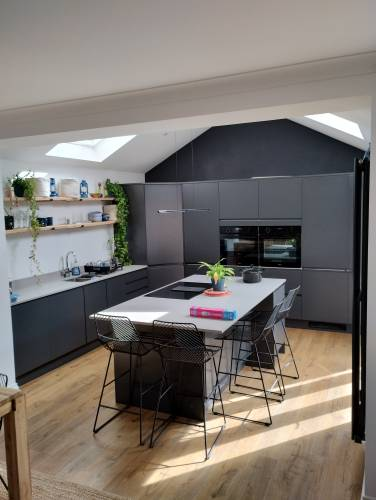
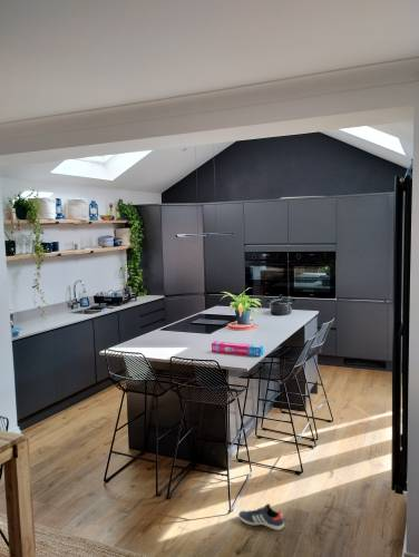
+ sneaker [237,502,285,531]
